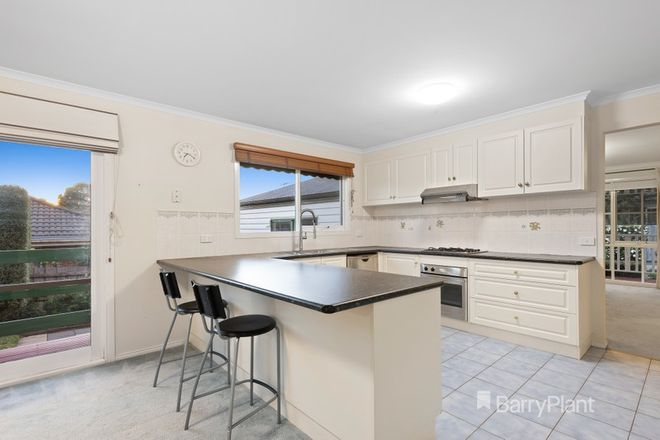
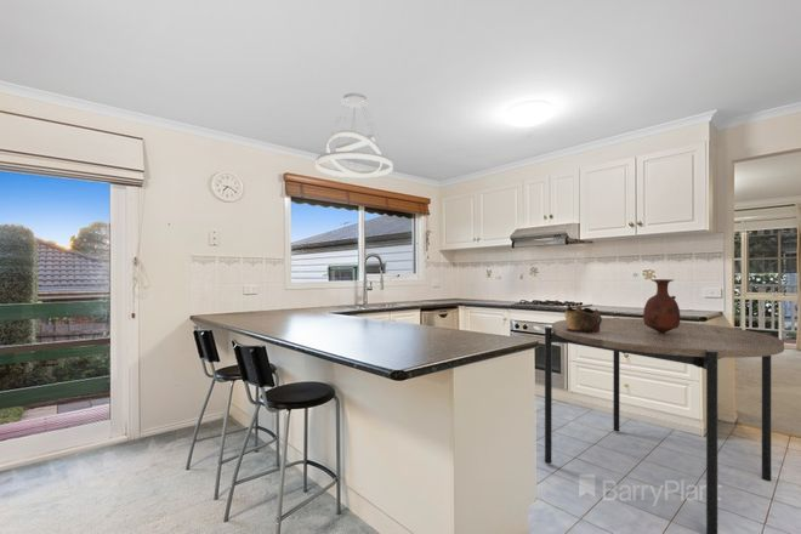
+ pendant light [316,92,394,178]
+ dining table [544,317,785,534]
+ vase [642,278,681,334]
+ decorative bowl [563,305,602,333]
